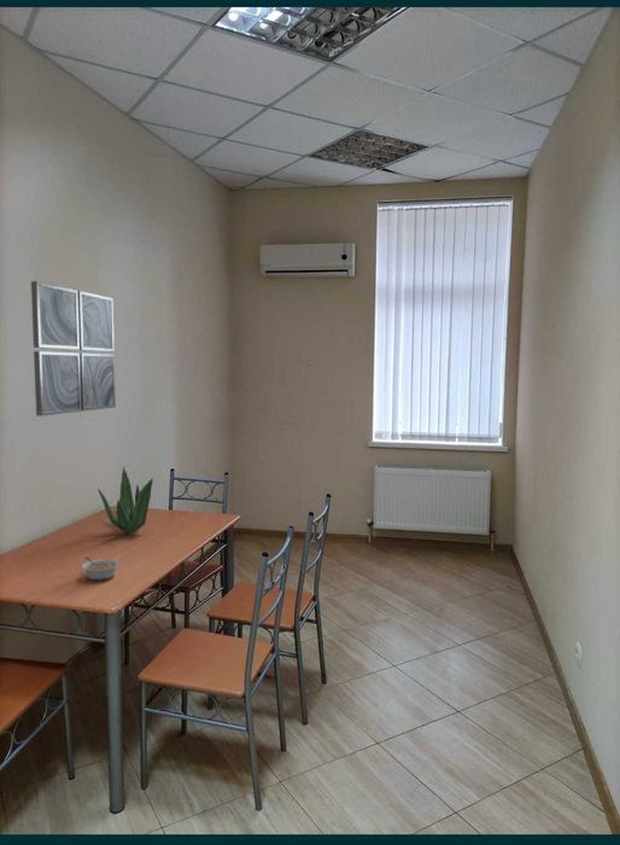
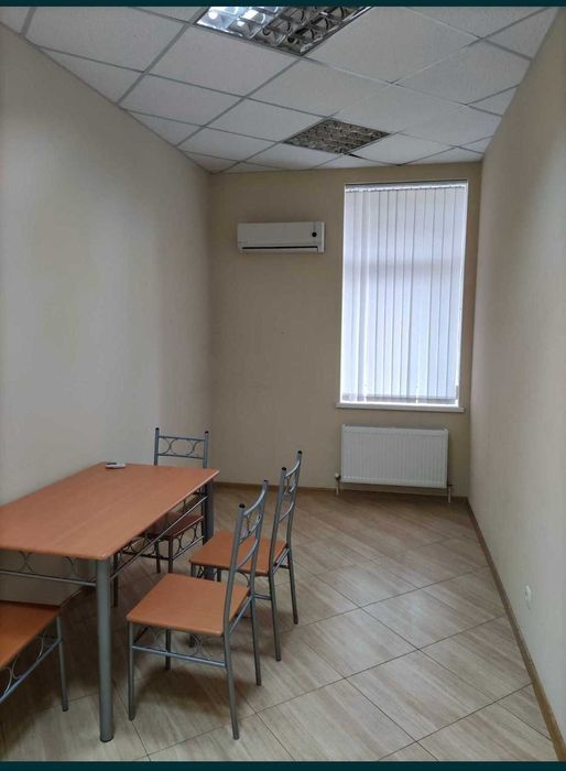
- legume [81,555,121,582]
- plant [96,466,153,535]
- wall art [30,280,117,418]
